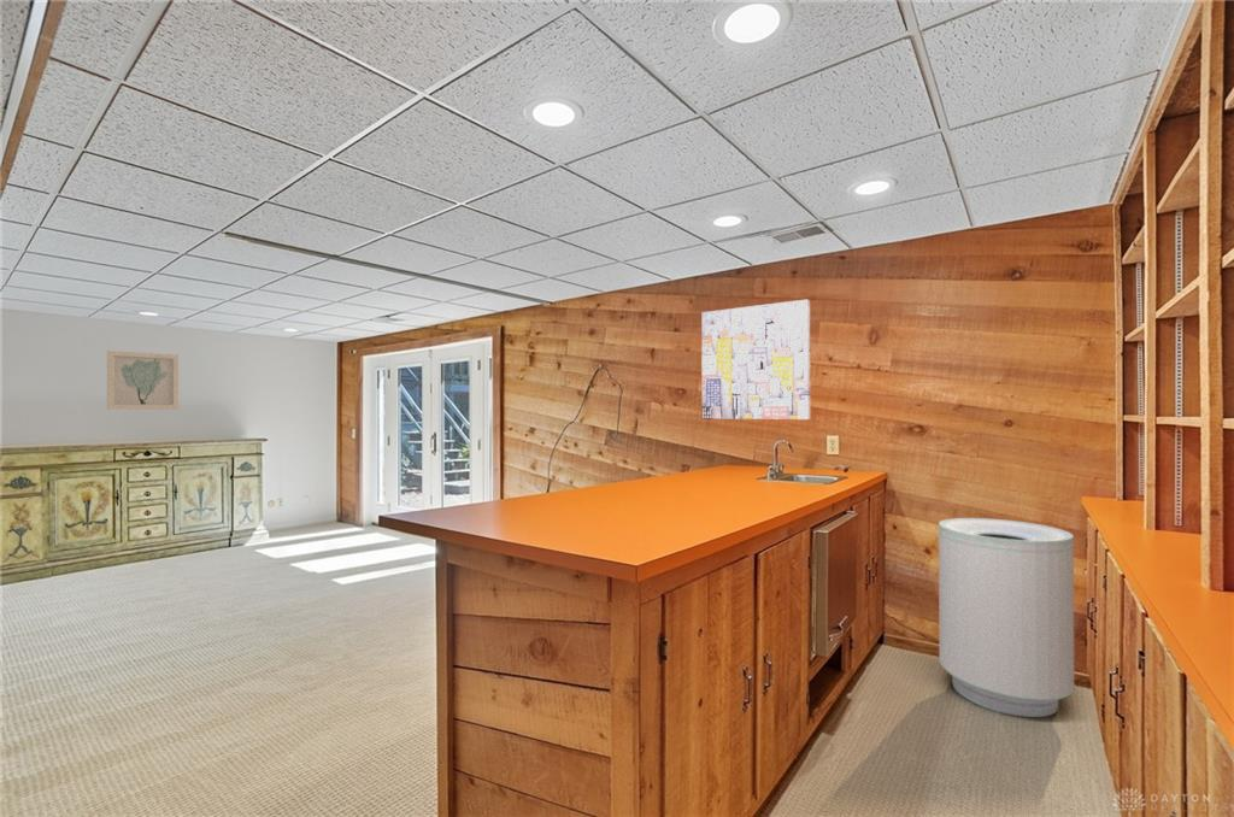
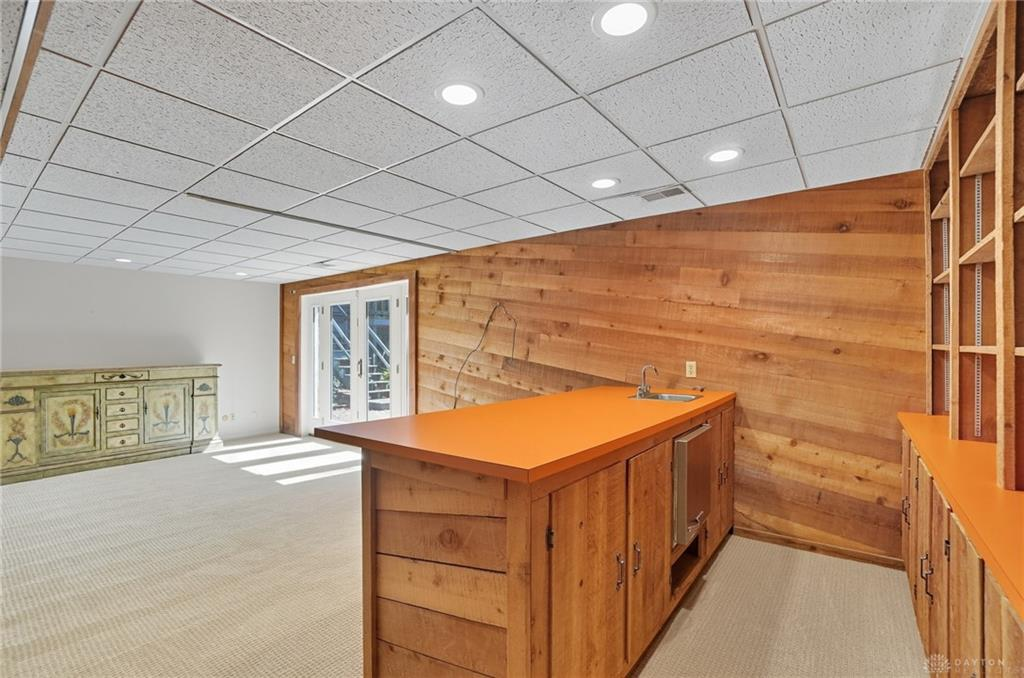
- wall art [106,349,180,411]
- wall art [700,299,811,421]
- trash can [938,517,1075,718]
